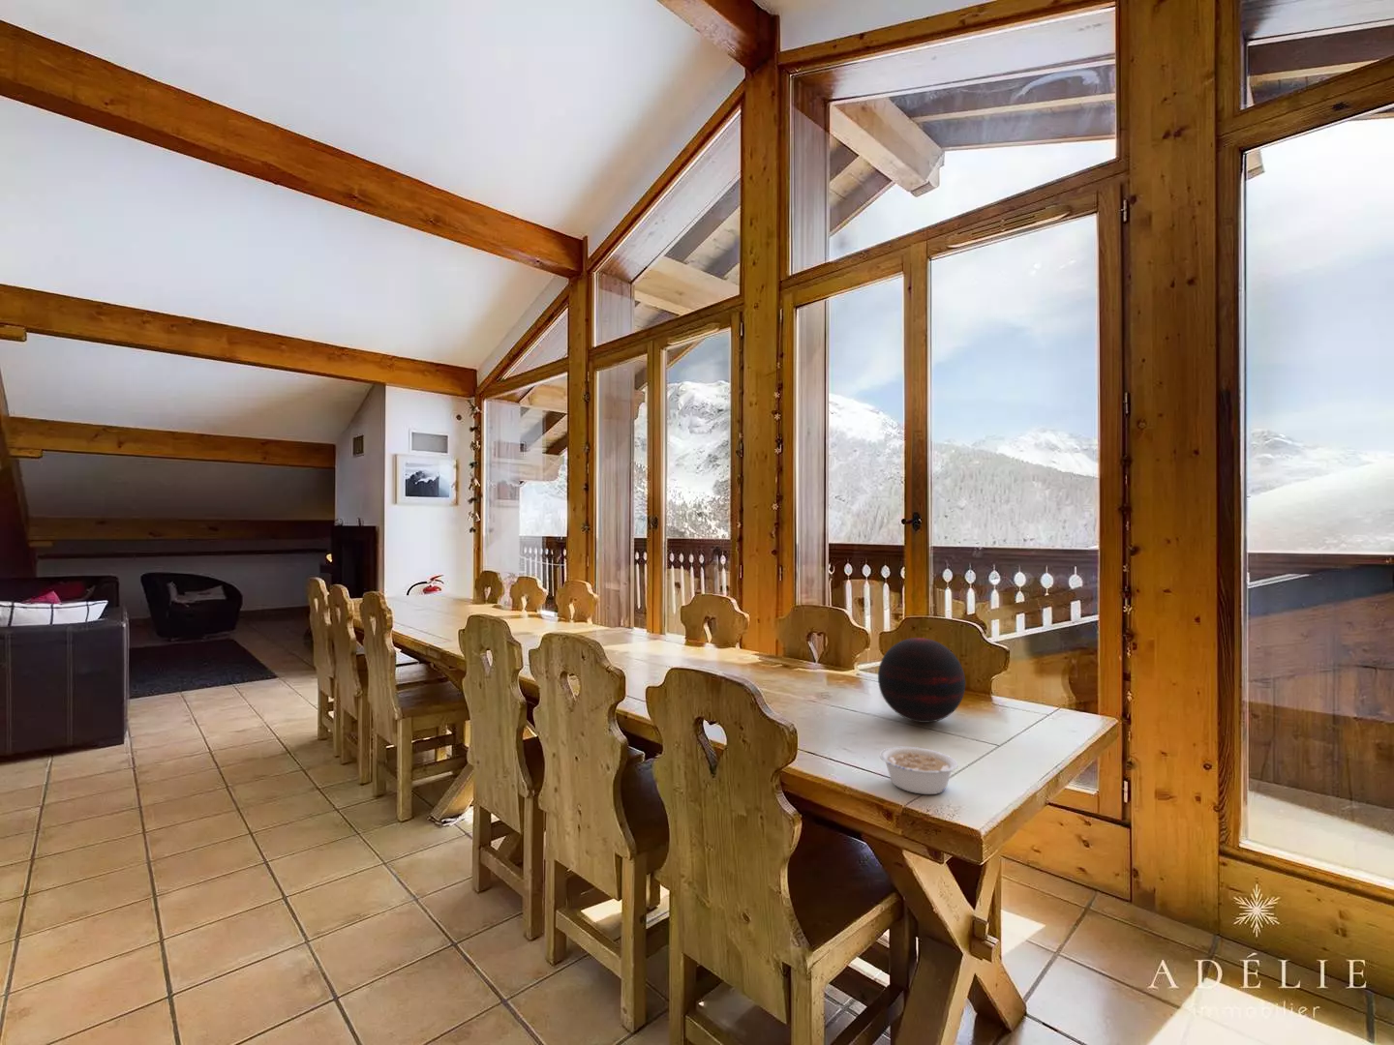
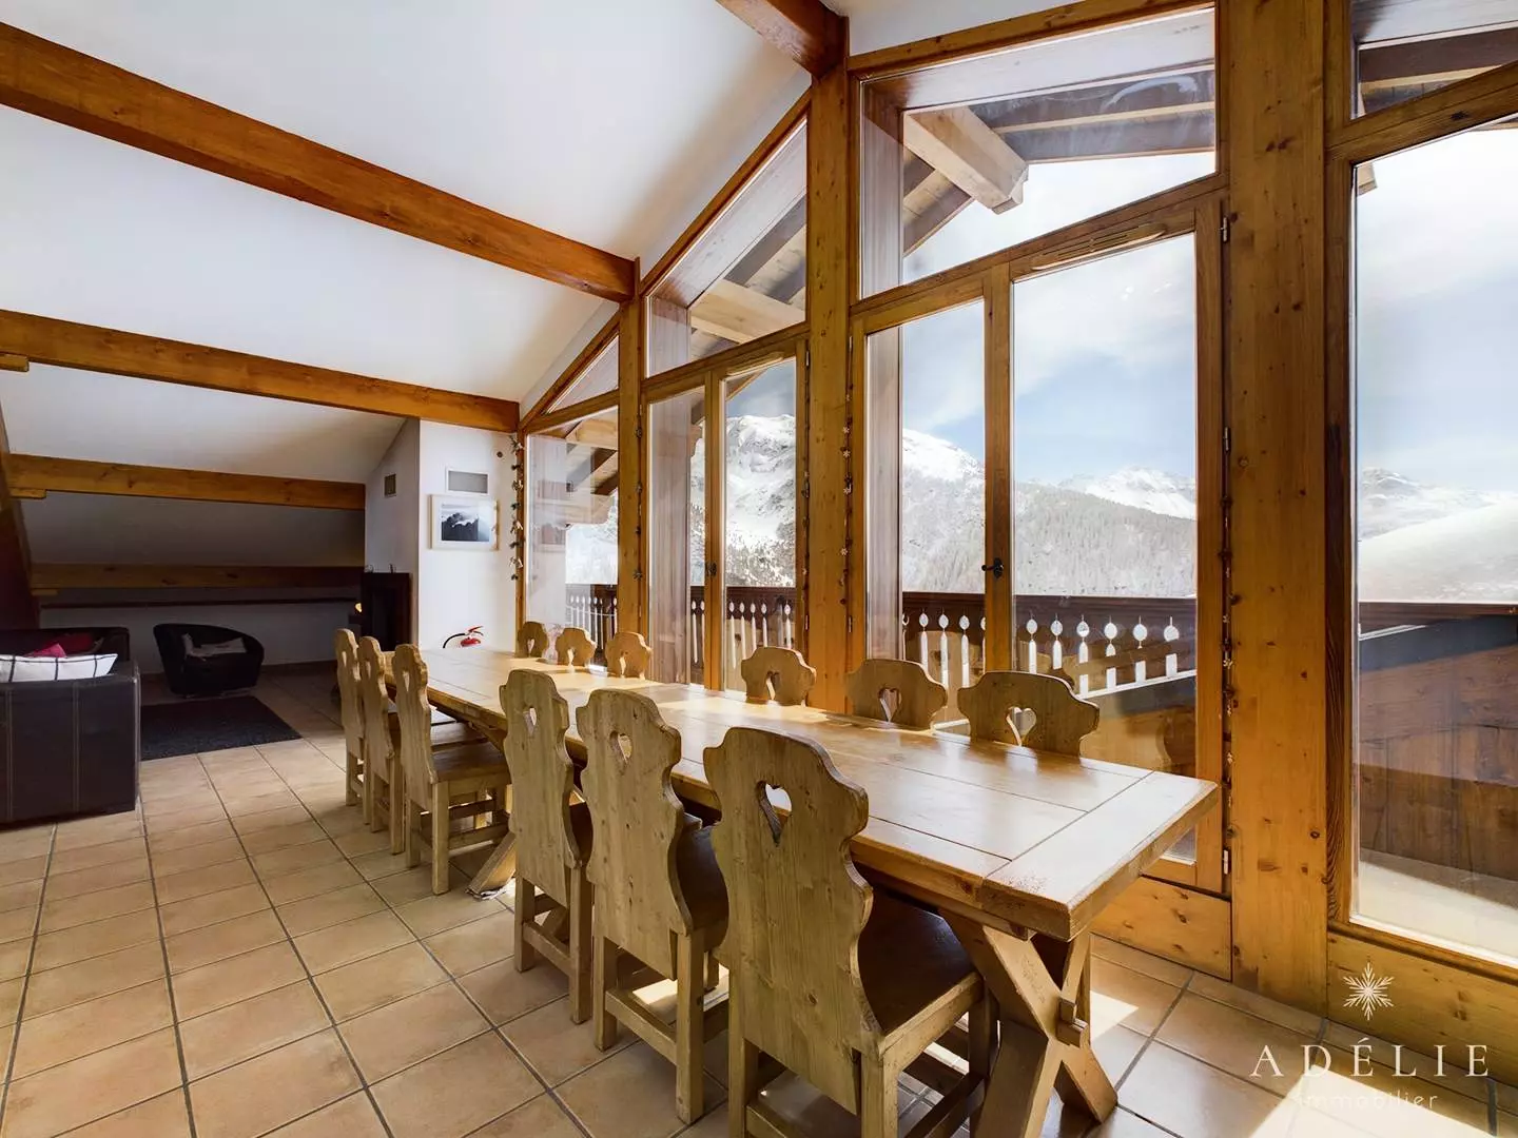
- legume [879,746,959,796]
- decorative orb [877,637,966,723]
